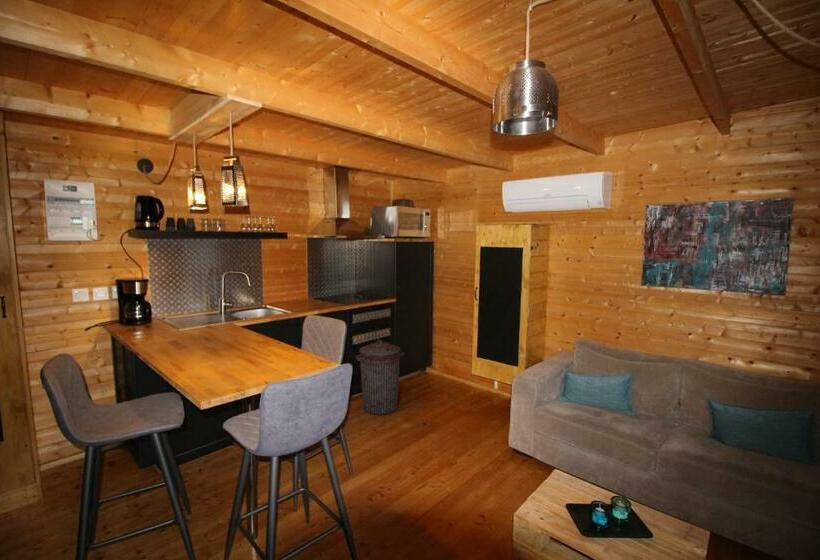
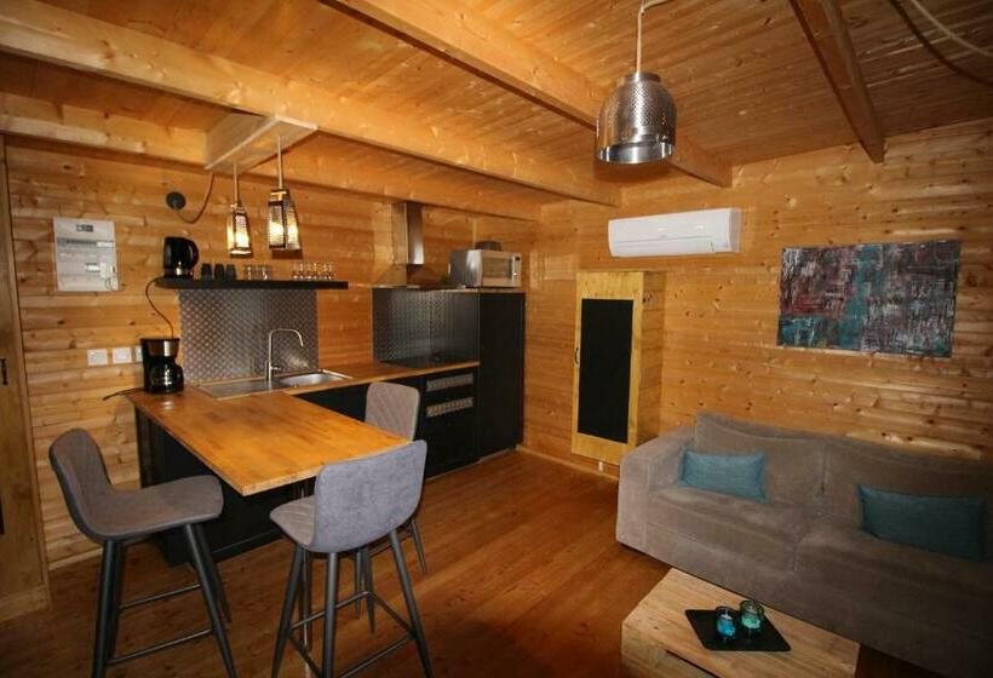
- trash can [355,339,405,416]
